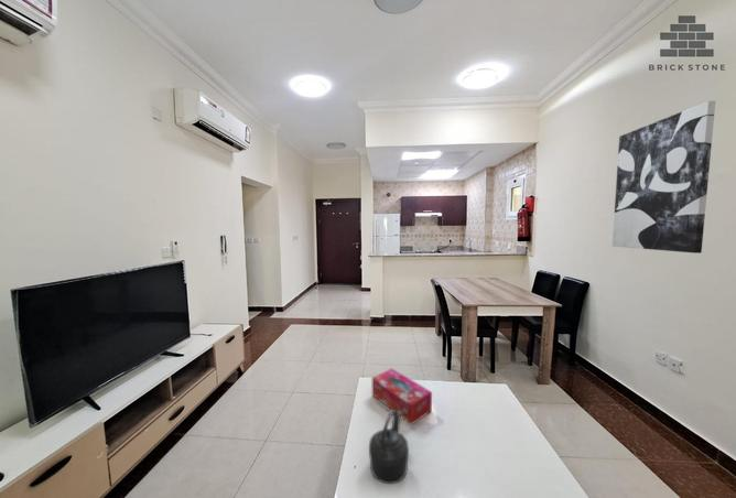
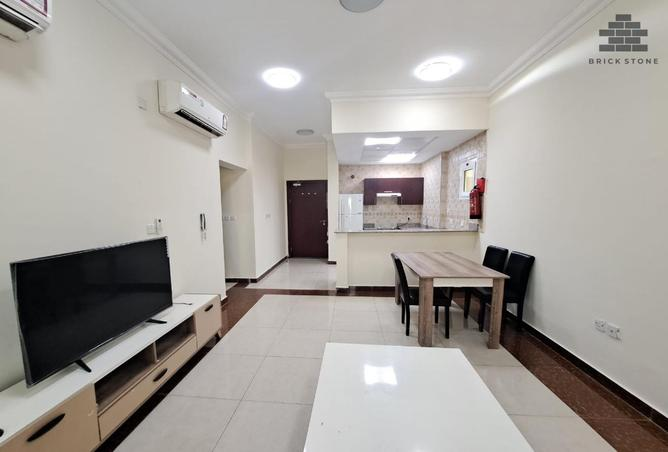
- tissue box [371,367,433,426]
- wall art [611,99,716,255]
- kettle [368,409,410,485]
